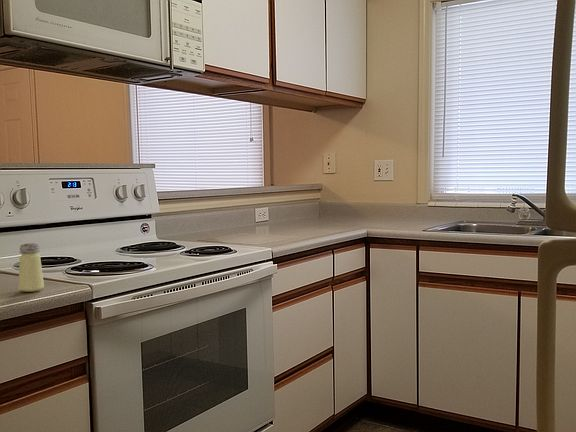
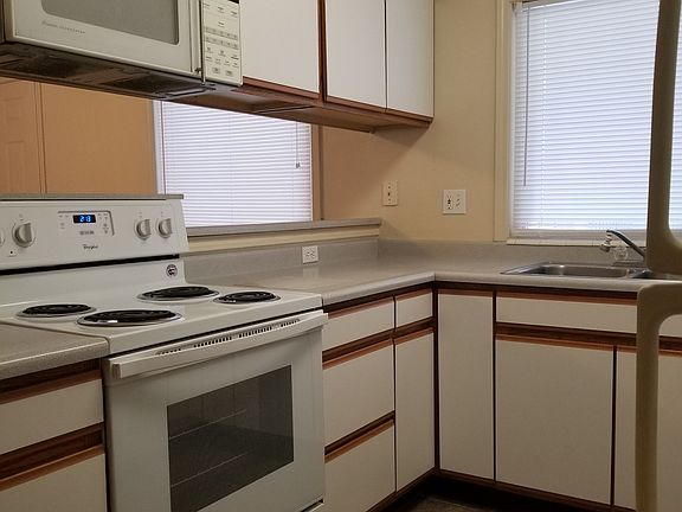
- saltshaker [17,242,45,293]
